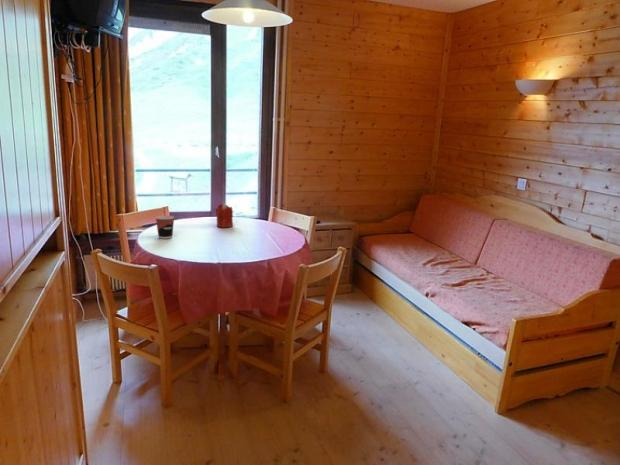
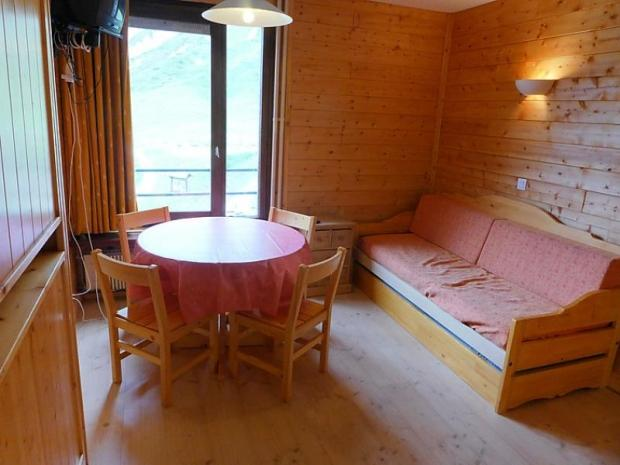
- cup [154,215,175,240]
- candle [215,203,234,228]
